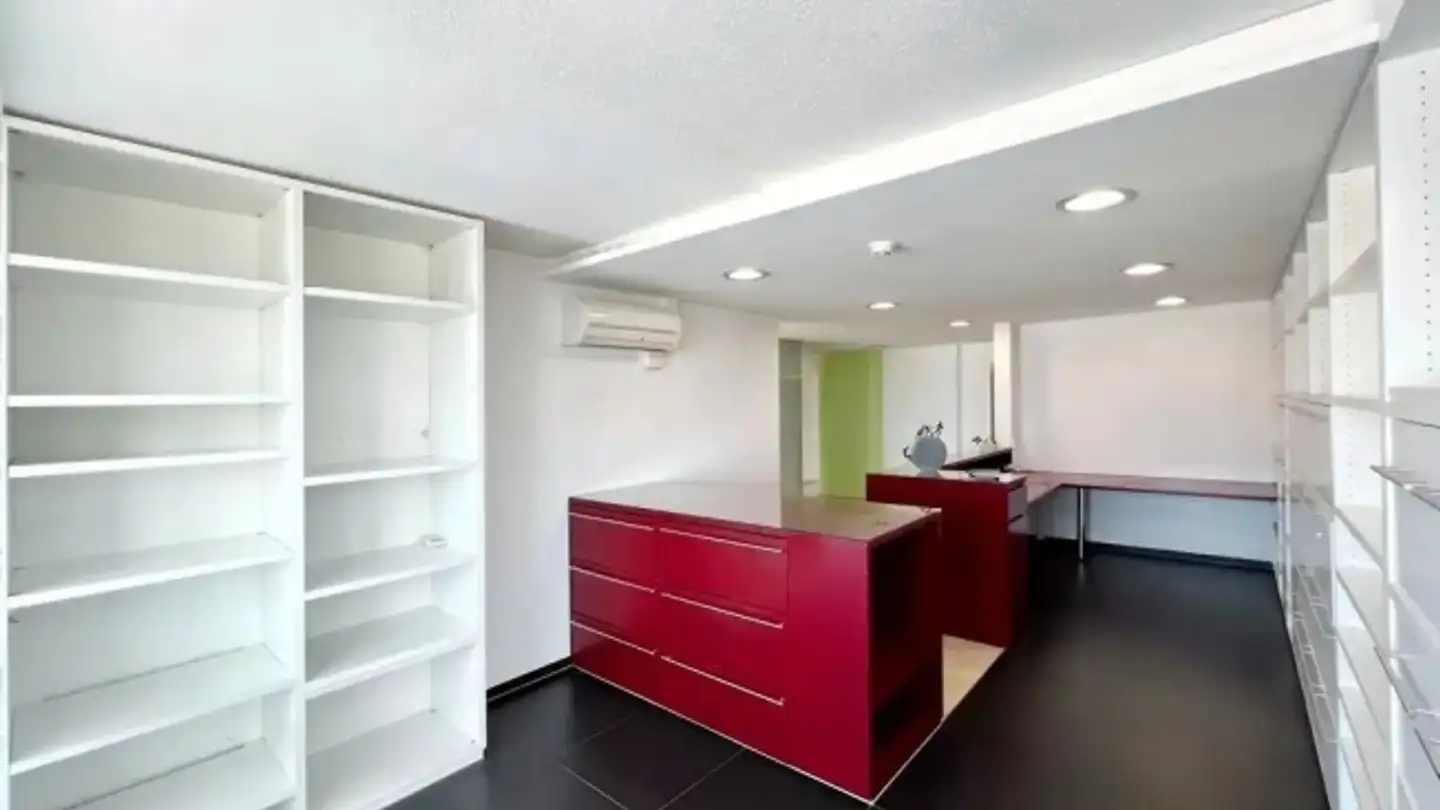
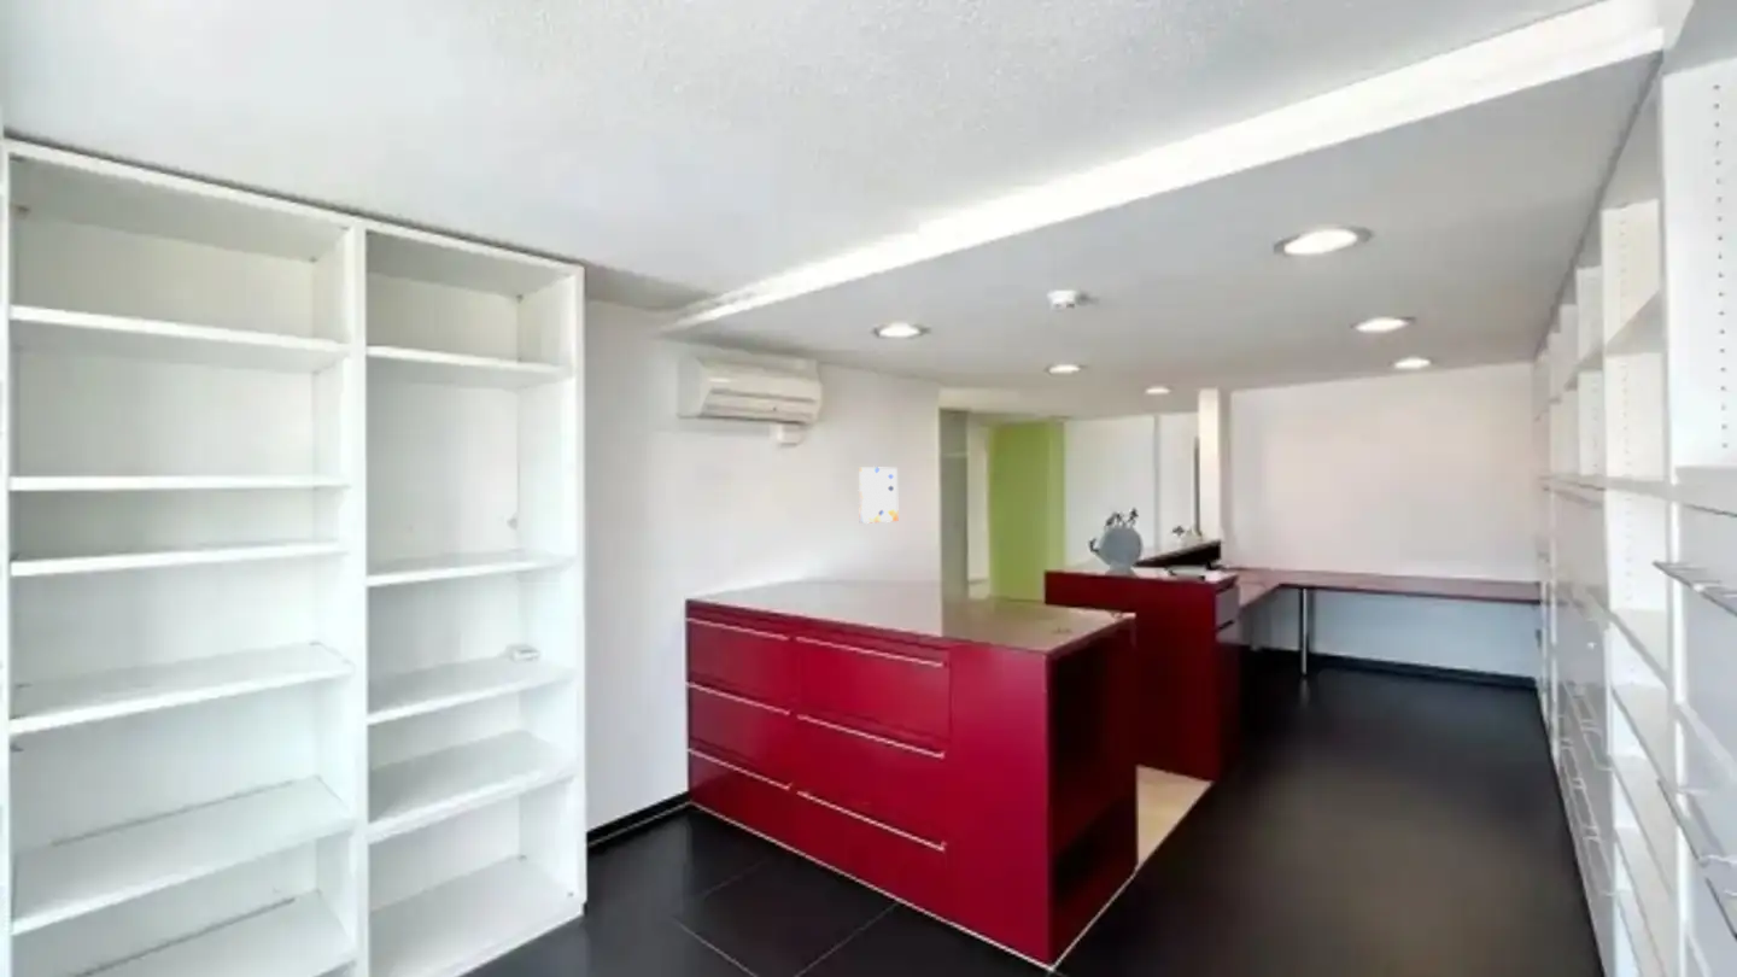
+ wall art [858,466,899,525]
